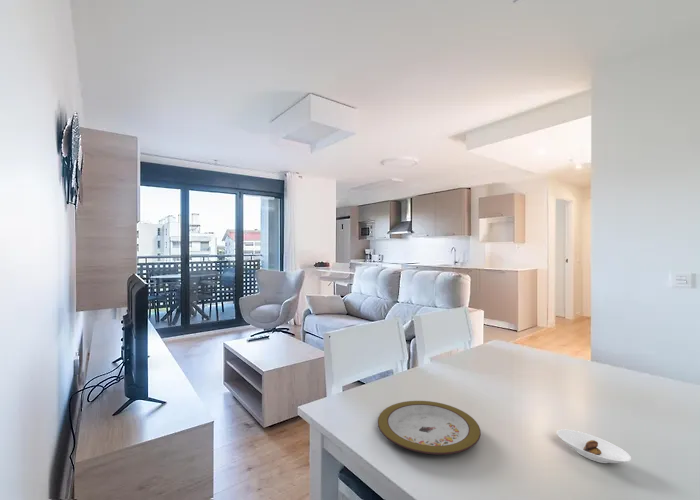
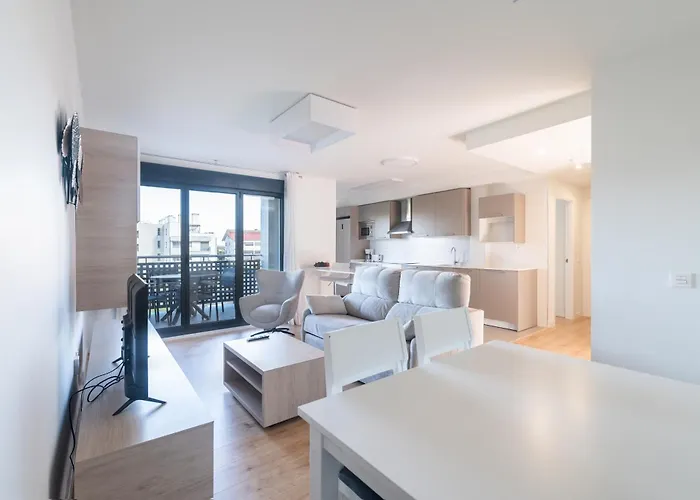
- saucer [556,428,632,464]
- plate [377,400,482,456]
